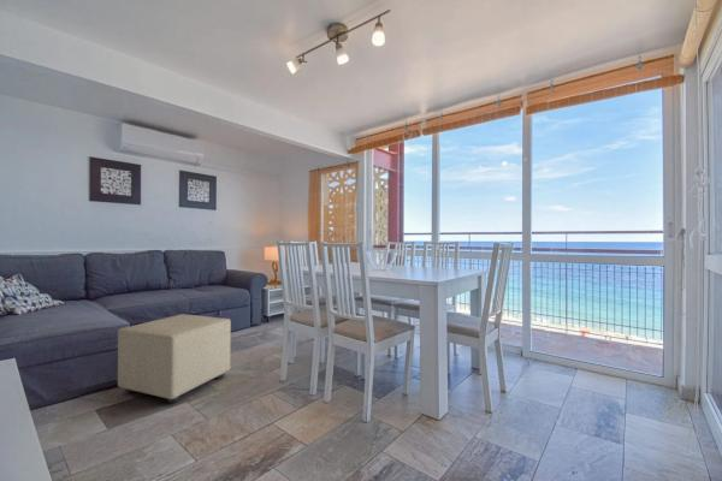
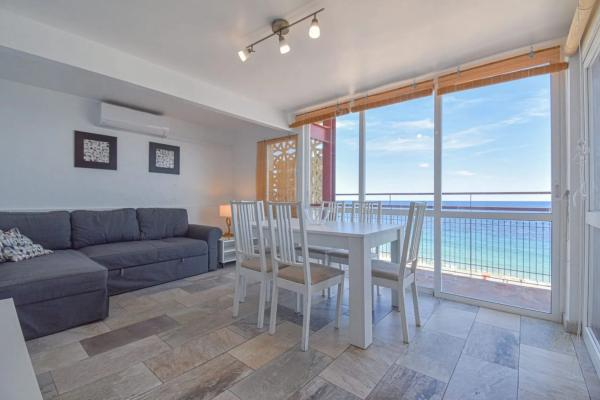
- ottoman [117,313,232,404]
